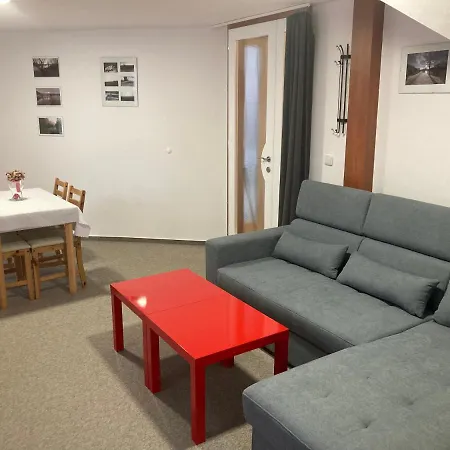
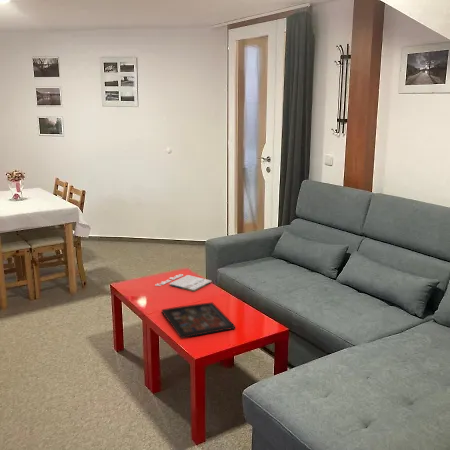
+ magazine [156,273,212,292]
+ decorative tray [161,301,236,339]
